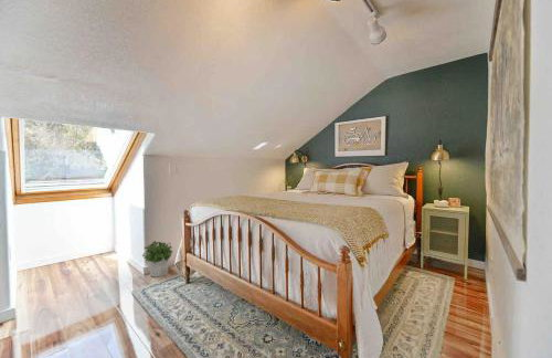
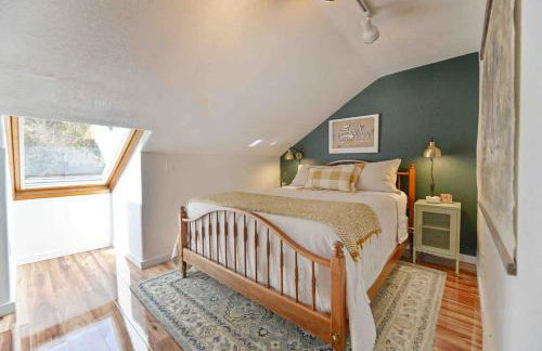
- potted plant [141,240,173,278]
